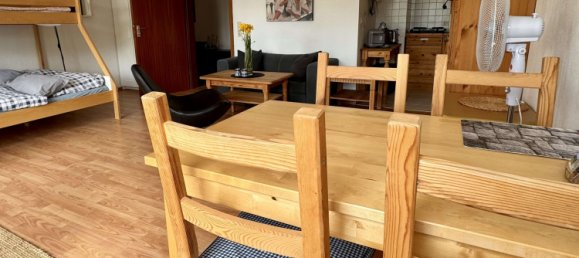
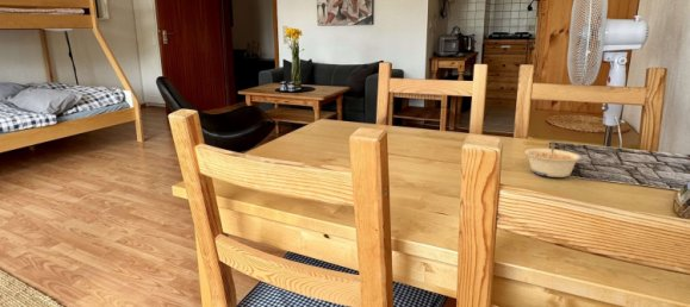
+ legume [523,142,583,178]
